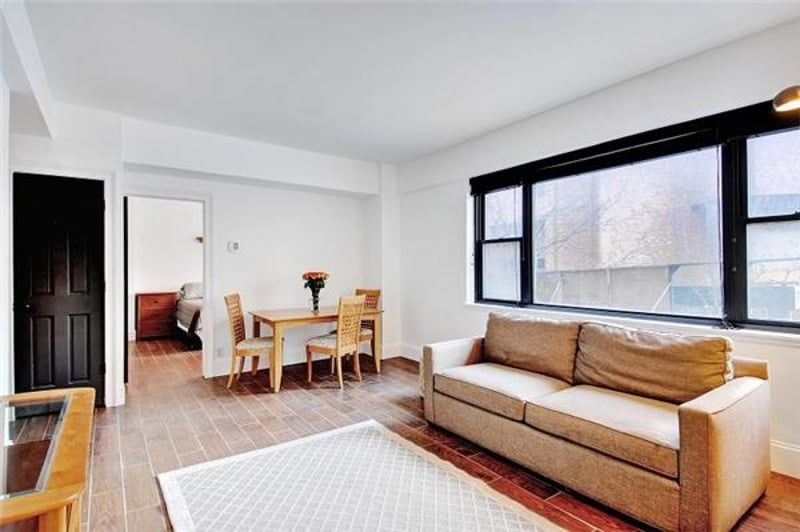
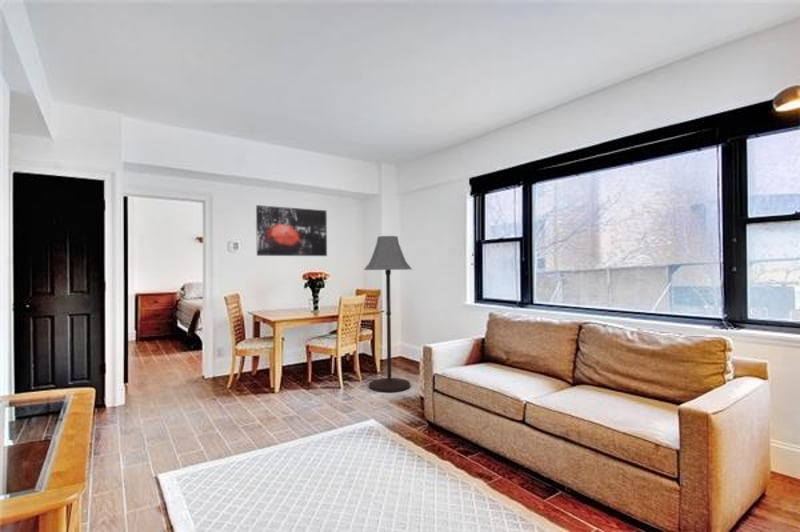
+ floor lamp [363,235,413,393]
+ wall art [255,204,328,257]
